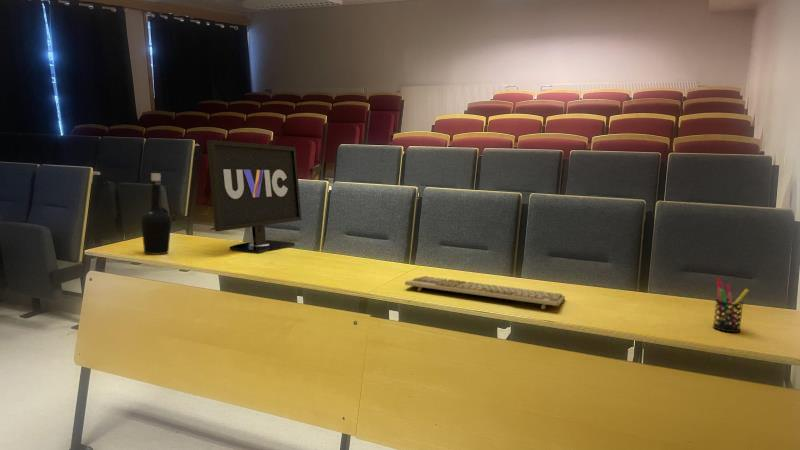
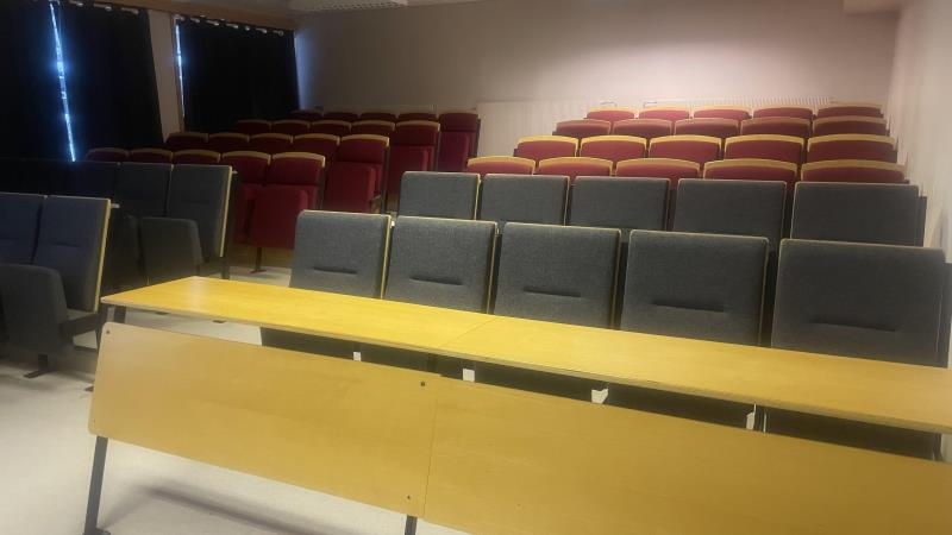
- monitor [206,139,303,254]
- keyboard [404,275,566,310]
- bottle [140,172,172,255]
- pen holder [712,277,750,333]
